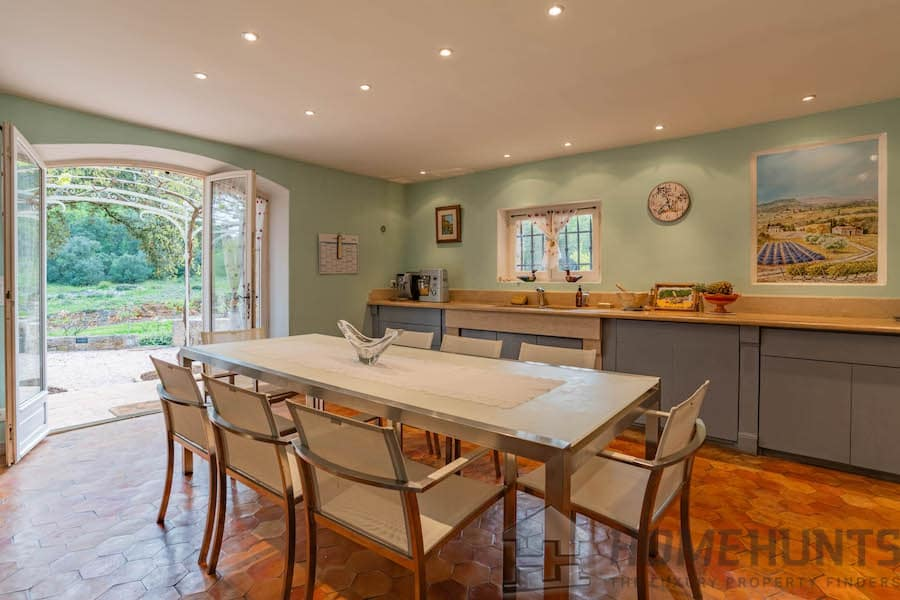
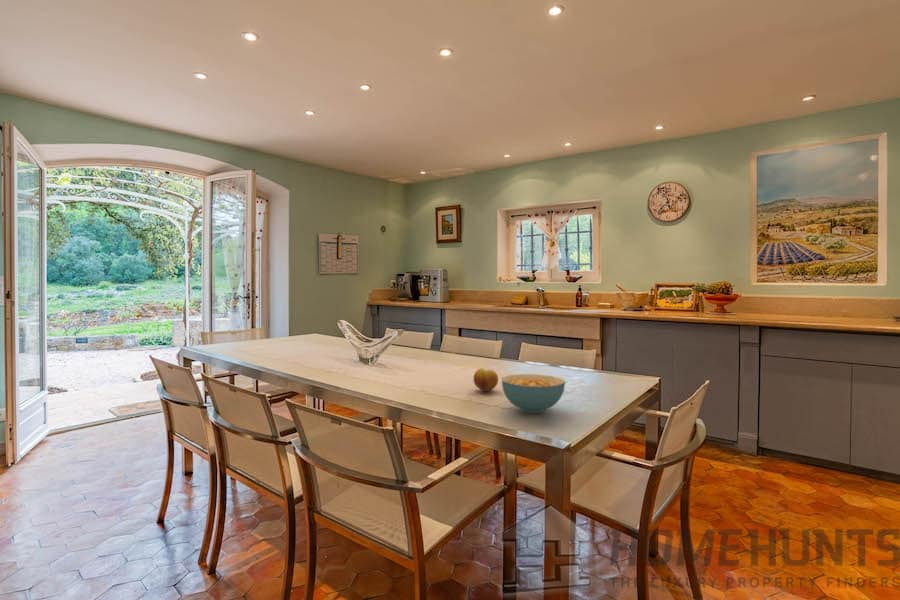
+ cereal bowl [501,373,566,414]
+ fruit [473,367,499,392]
